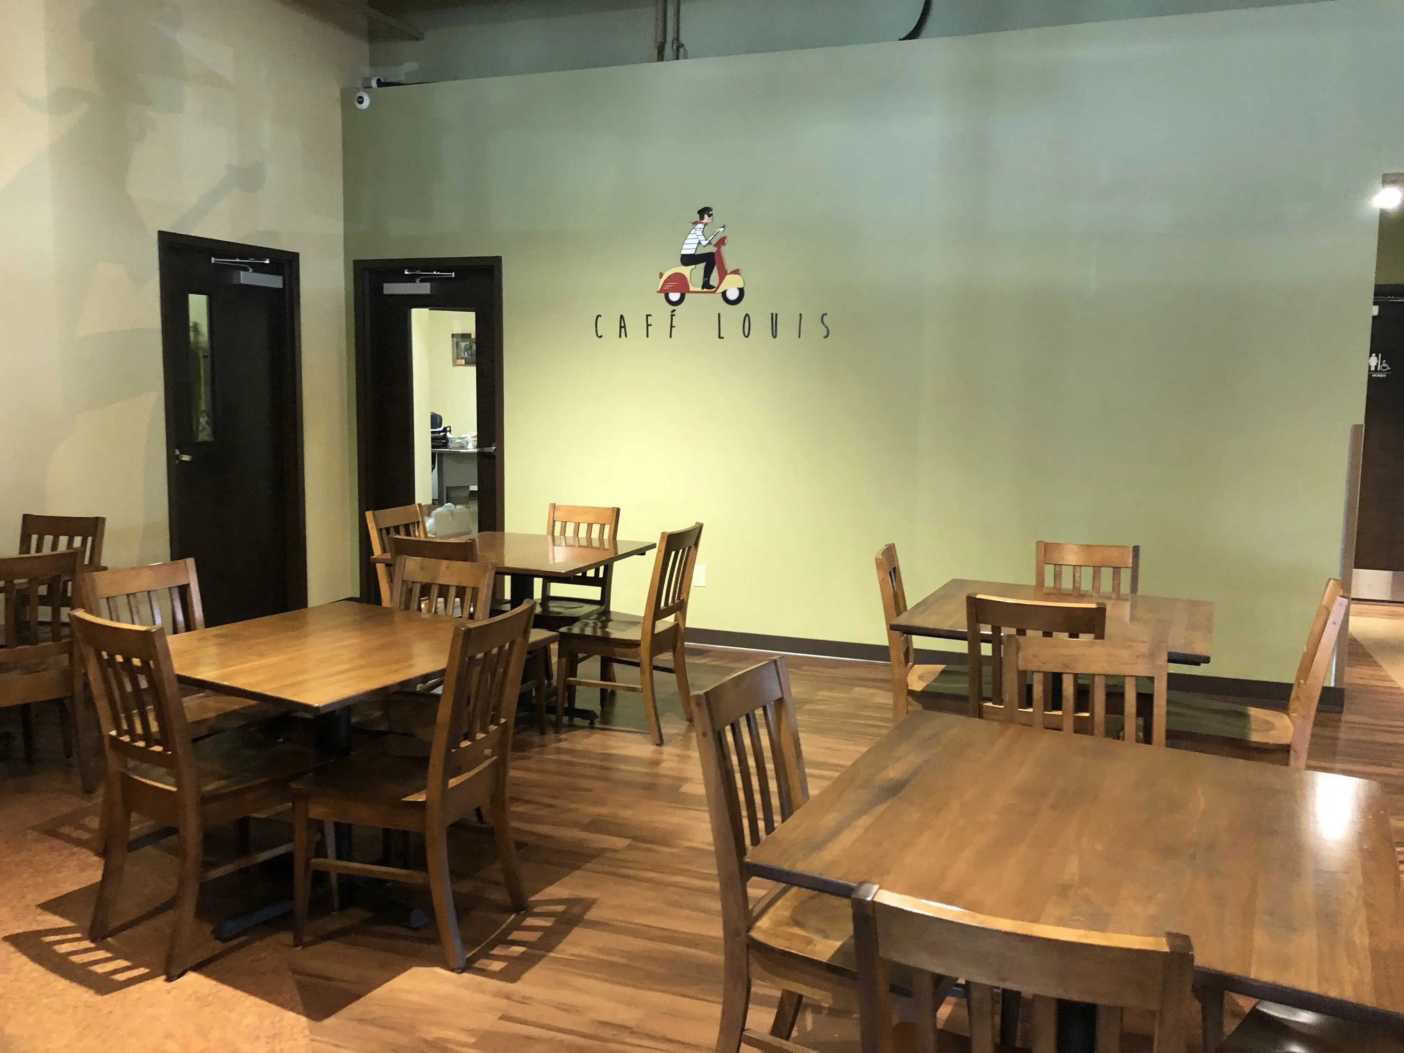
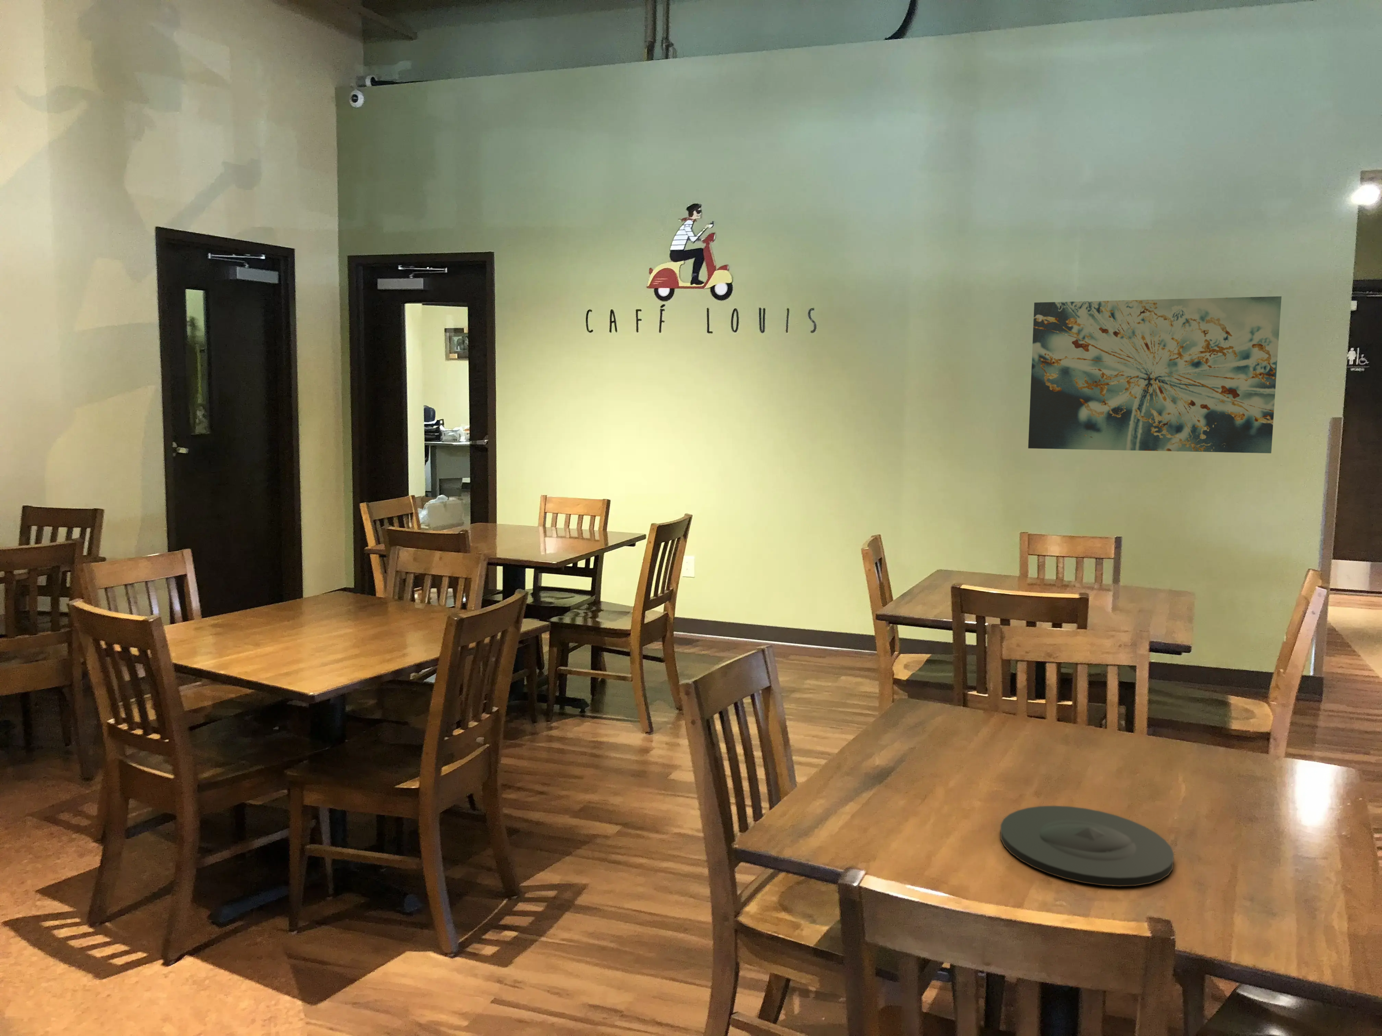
+ wall art [1027,296,1282,454]
+ plate [1000,805,1174,887]
